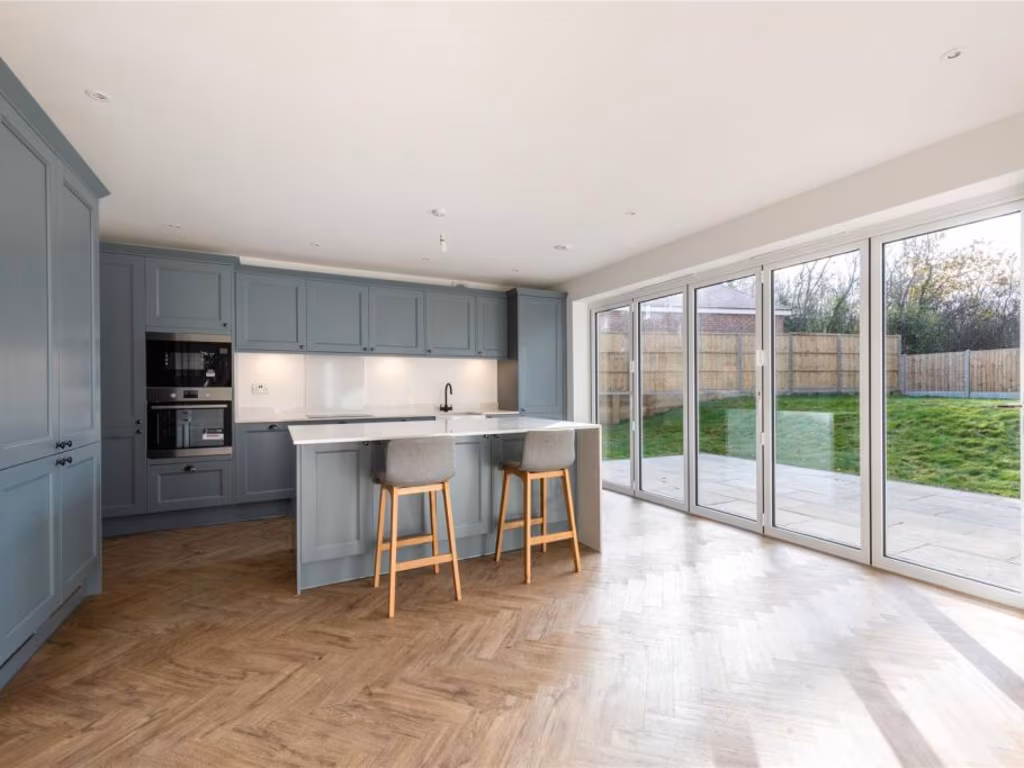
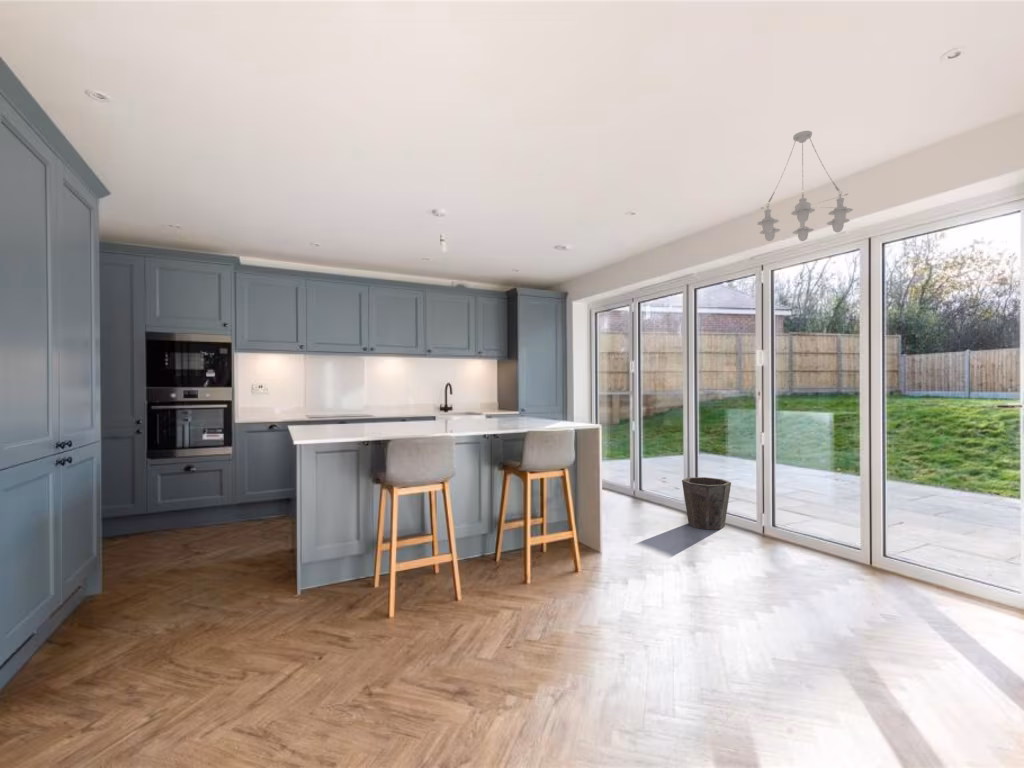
+ waste bin [681,476,732,531]
+ chandelier [756,130,854,242]
